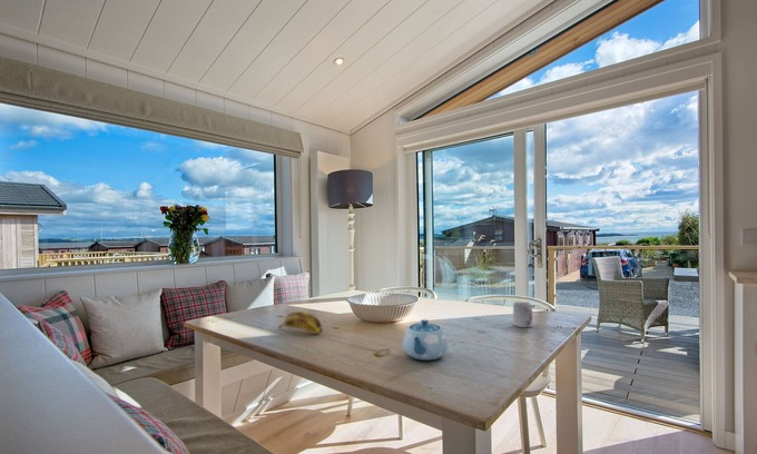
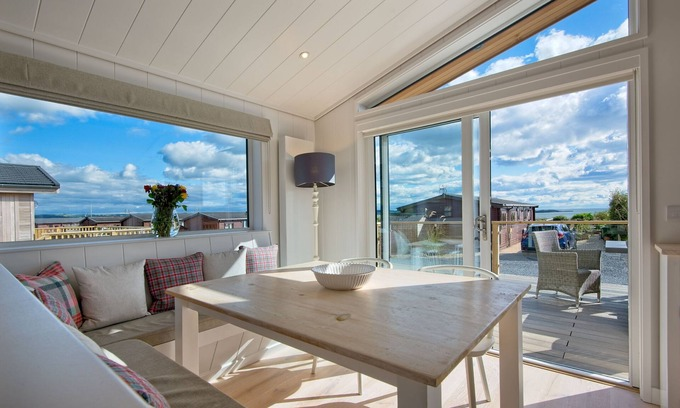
- chinaware [402,318,449,362]
- cup [512,302,533,328]
- banana [277,310,323,335]
